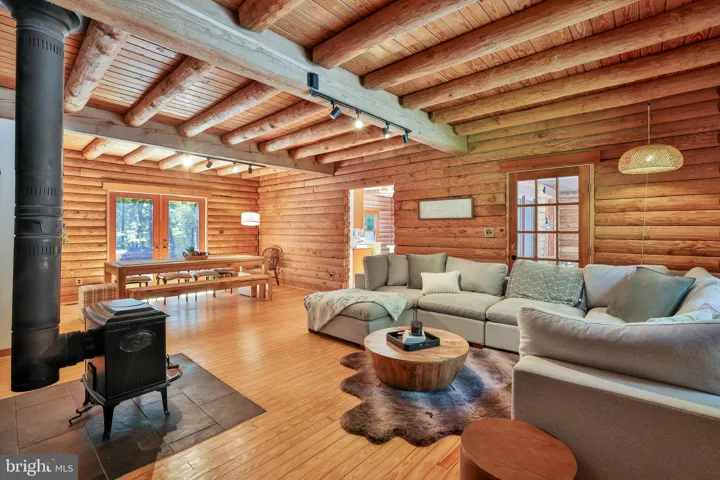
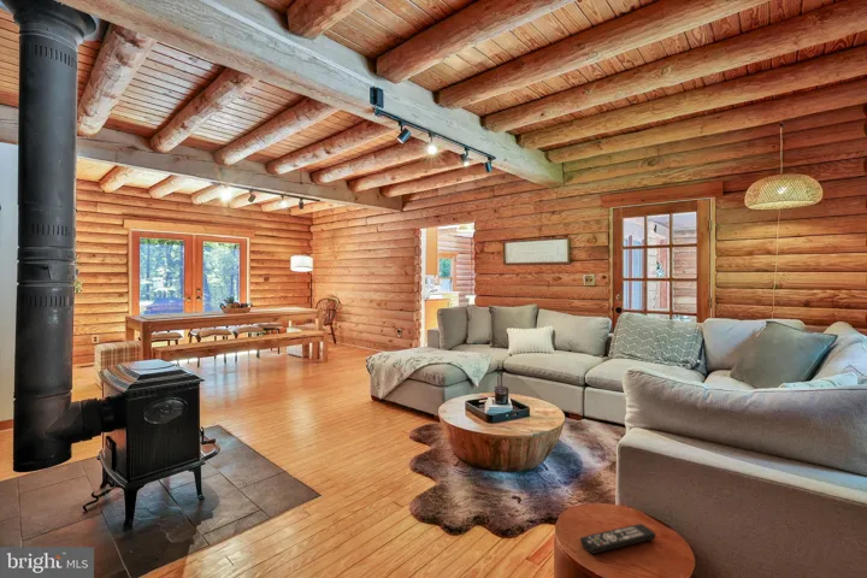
+ remote control [579,523,657,555]
